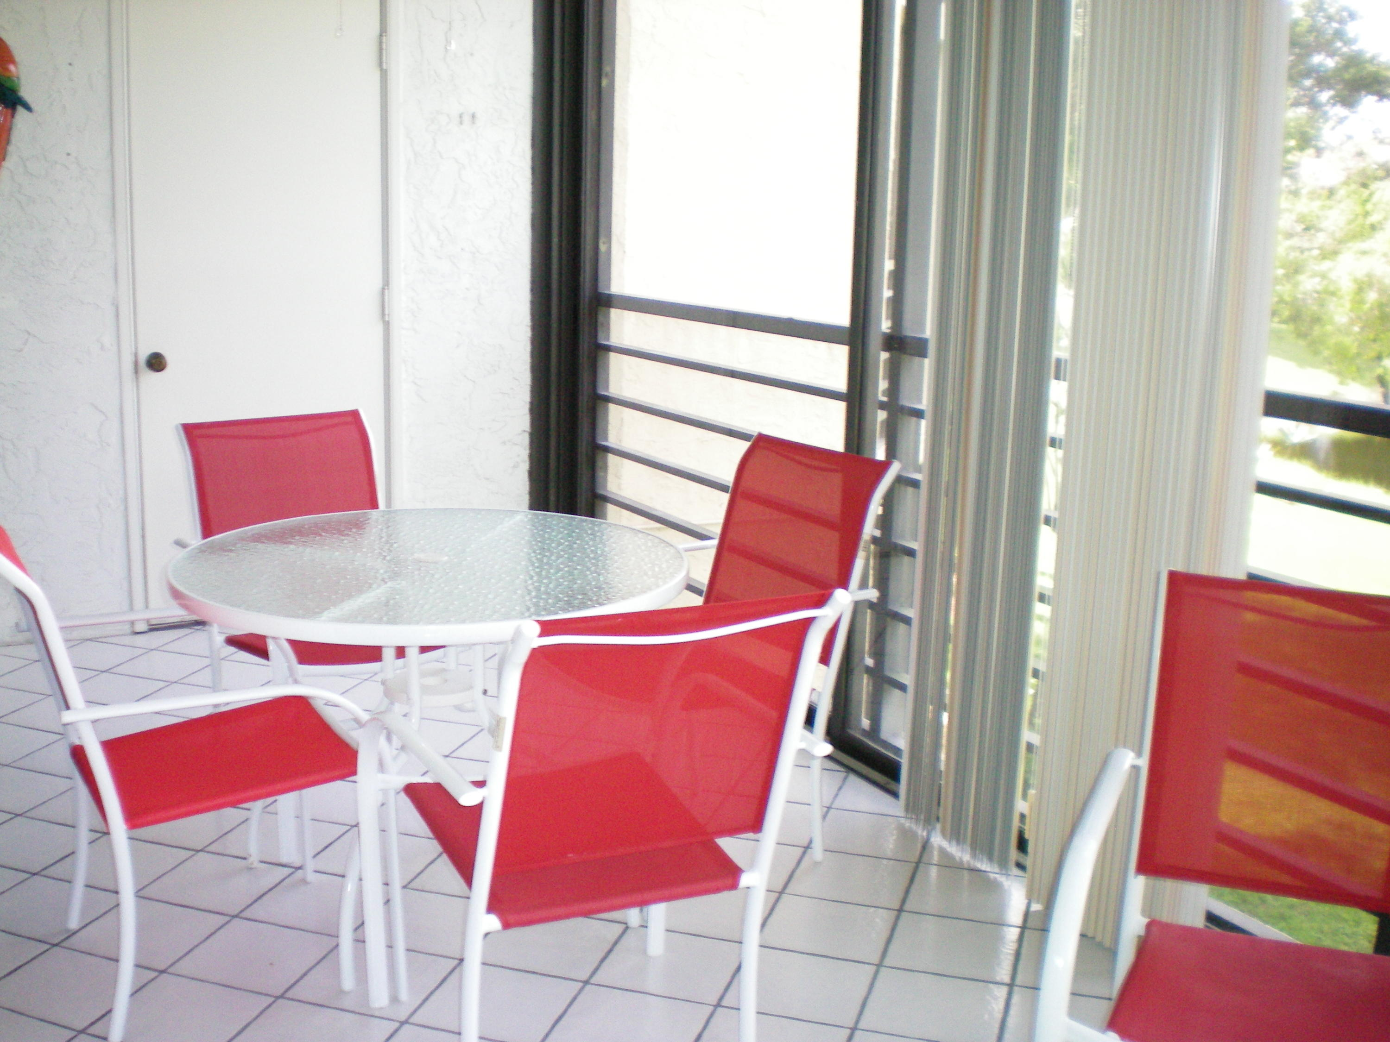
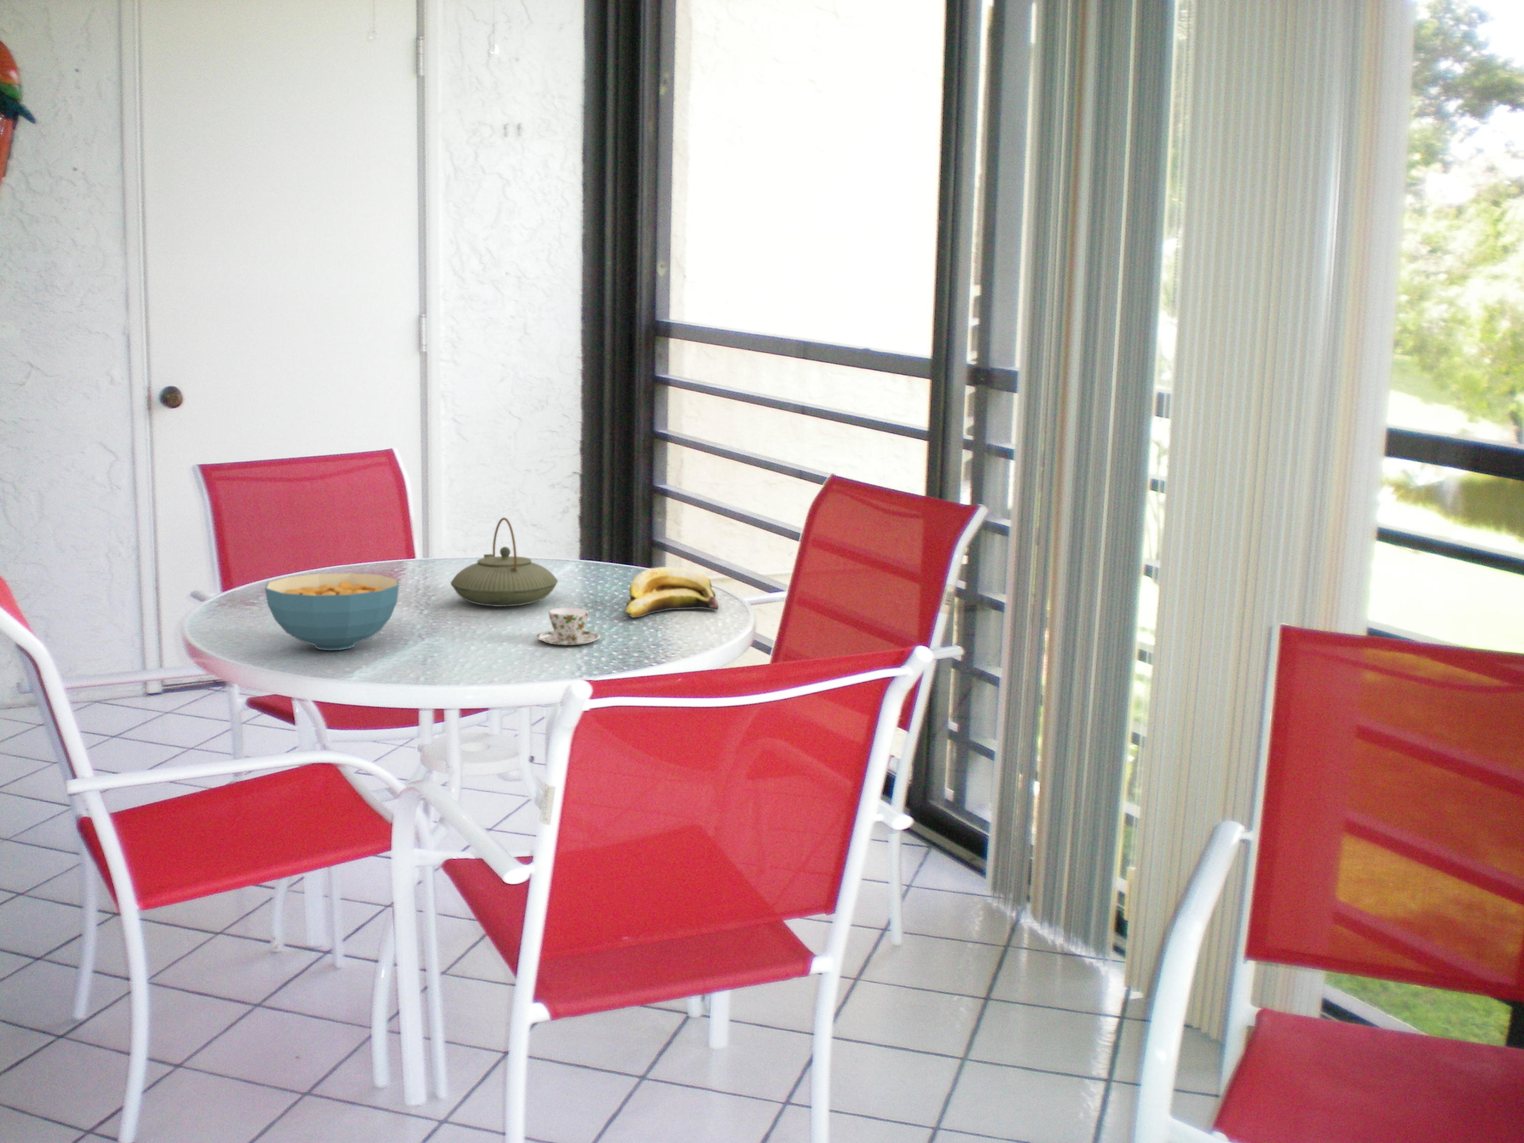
+ teapot [450,517,559,608]
+ cereal bowl [264,573,400,651]
+ banana [624,567,719,618]
+ teacup [536,606,601,646]
